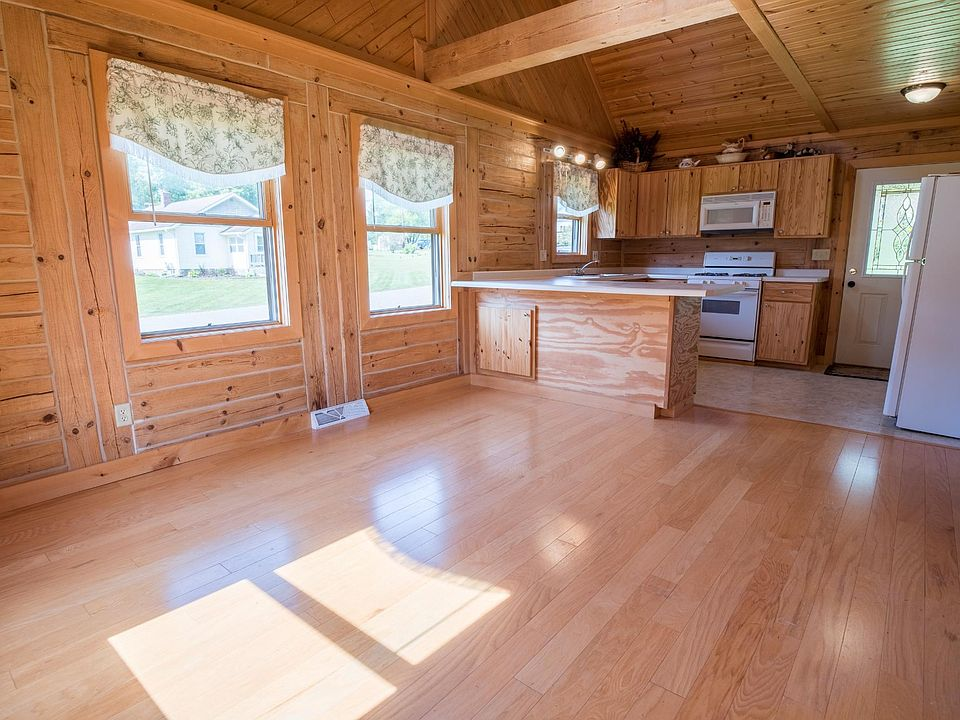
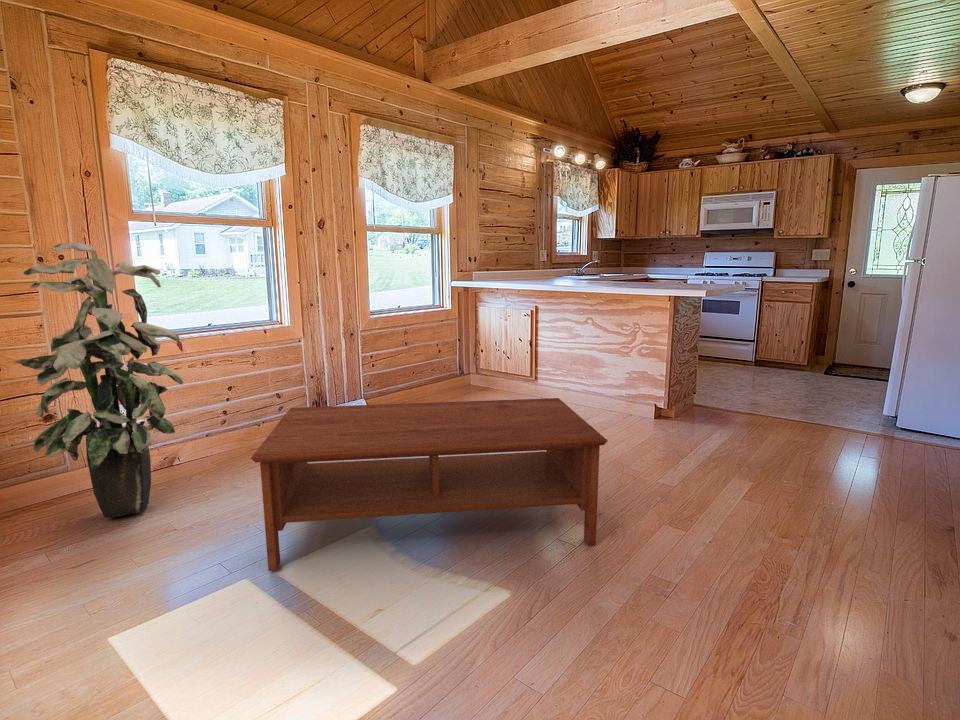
+ indoor plant [13,242,184,519]
+ coffee table [250,397,609,572]
